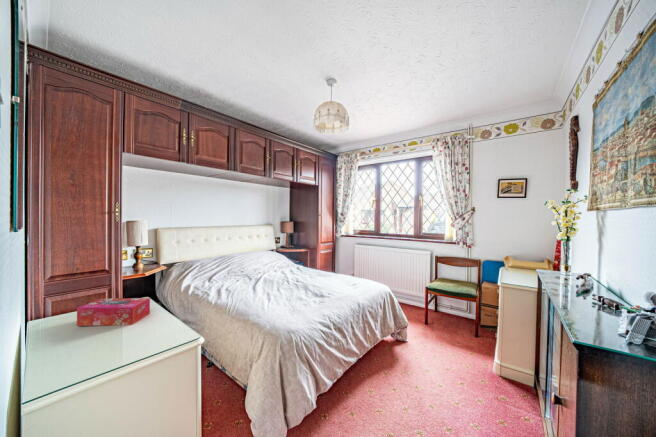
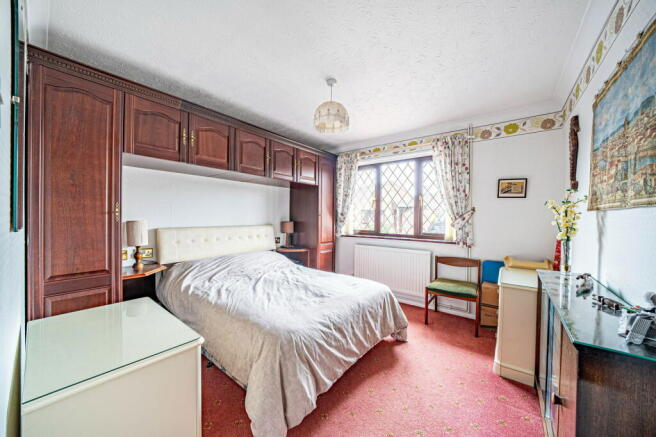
- tissue box [76,297,151,327]
